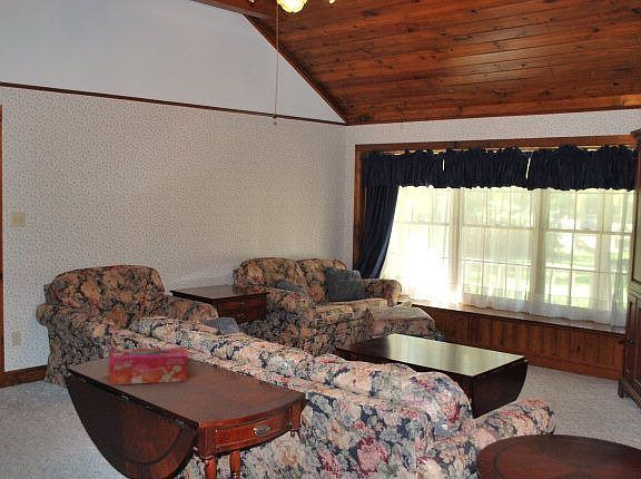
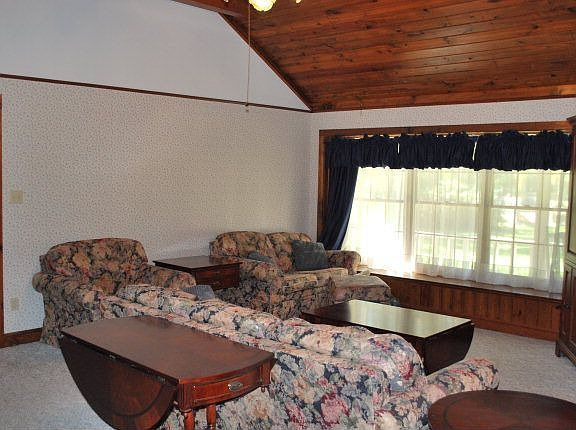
- tissue box [108,346,189,385]
